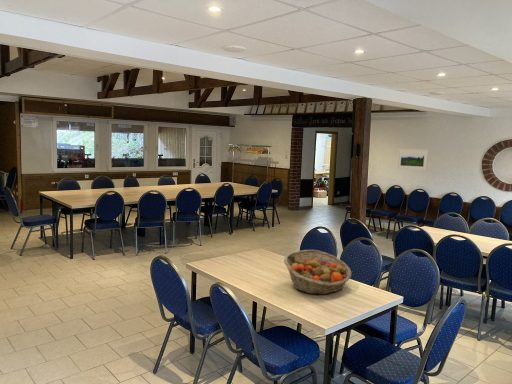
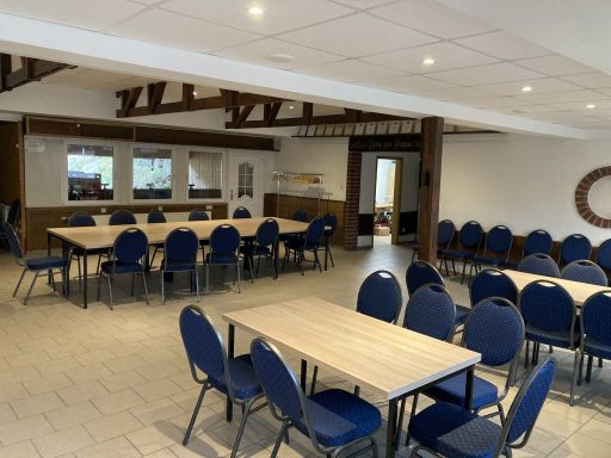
- fruit basket [283,249,353,296]
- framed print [396,148,429,171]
